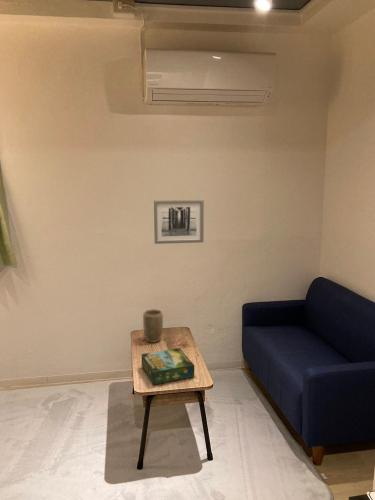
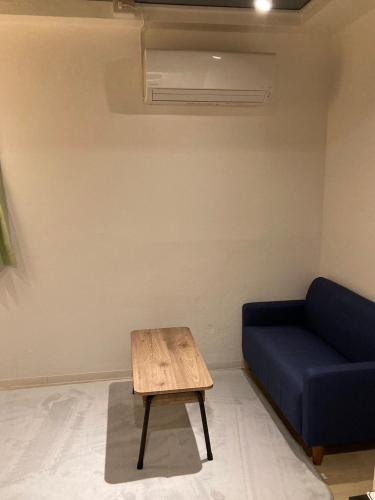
- board game [141,347,196,386]
- plant pot [142,308,164,344]
- wall art [153,199,205,245]
